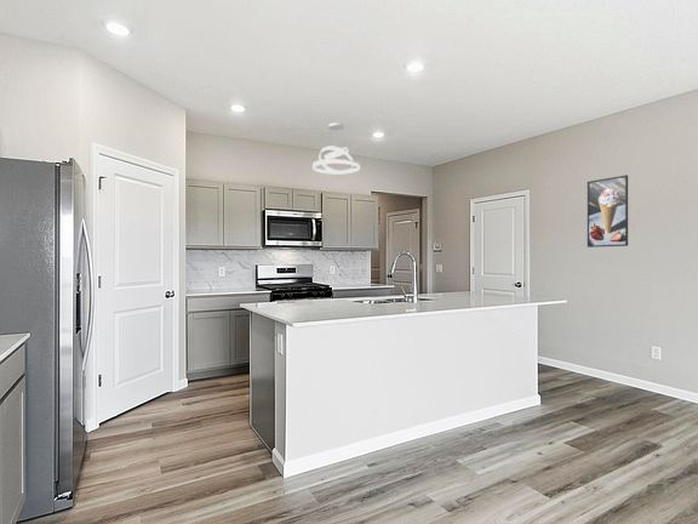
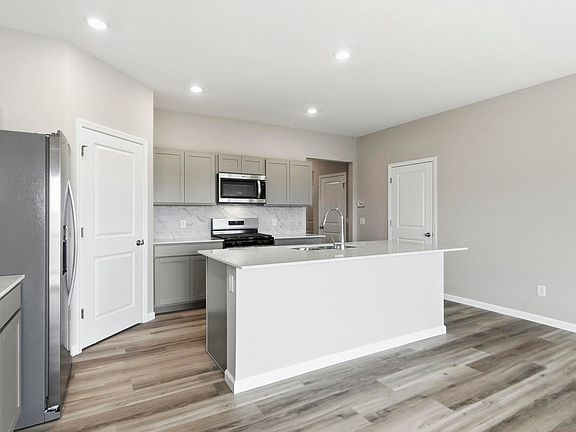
- pendant light [311,121,361,176]
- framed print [587,173,629,249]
